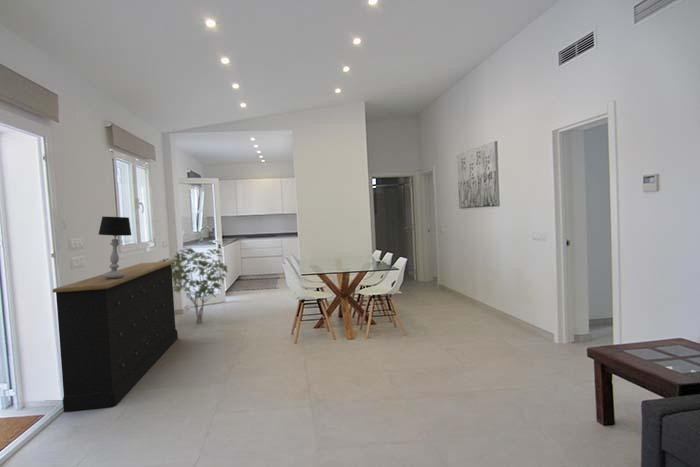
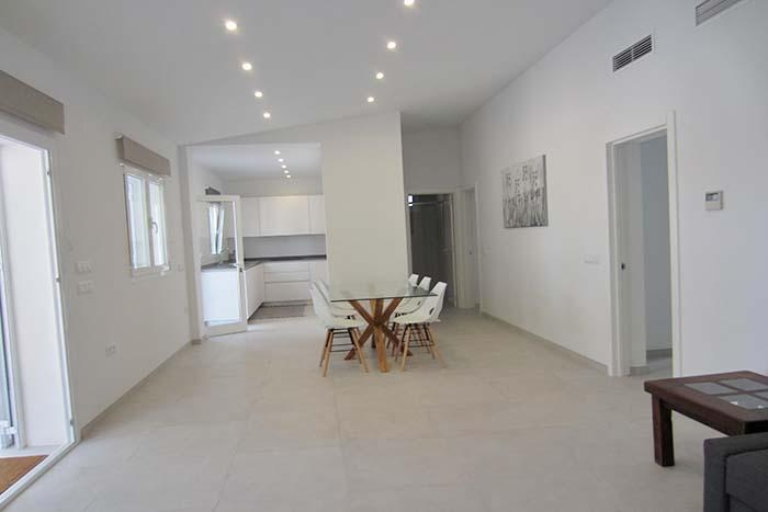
- shrub [158,247,229,324]
- storage cabinet [52,260,179,413]
- table lamp [98,215,132,278]
